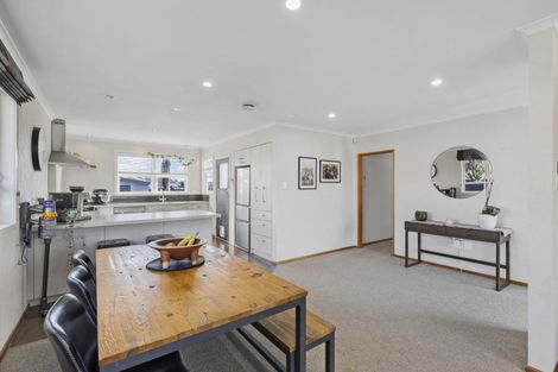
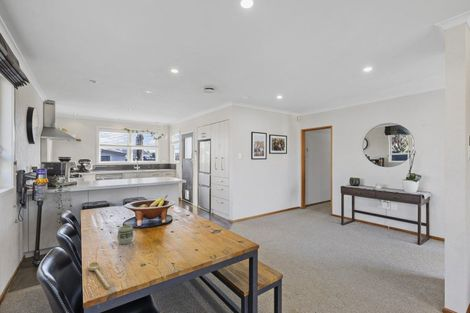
+ cup [116,224,135,245]
+ spoon [87,261,111,290]
